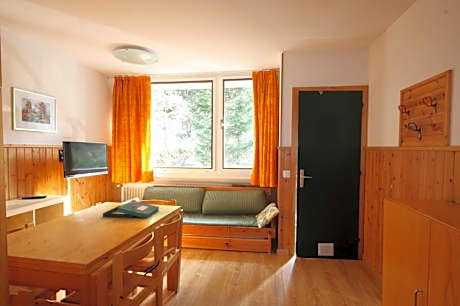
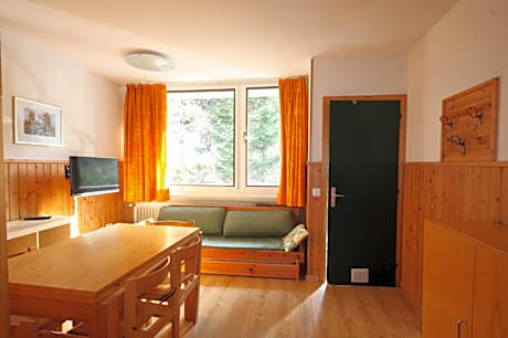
- board game [102,200,160,220]
